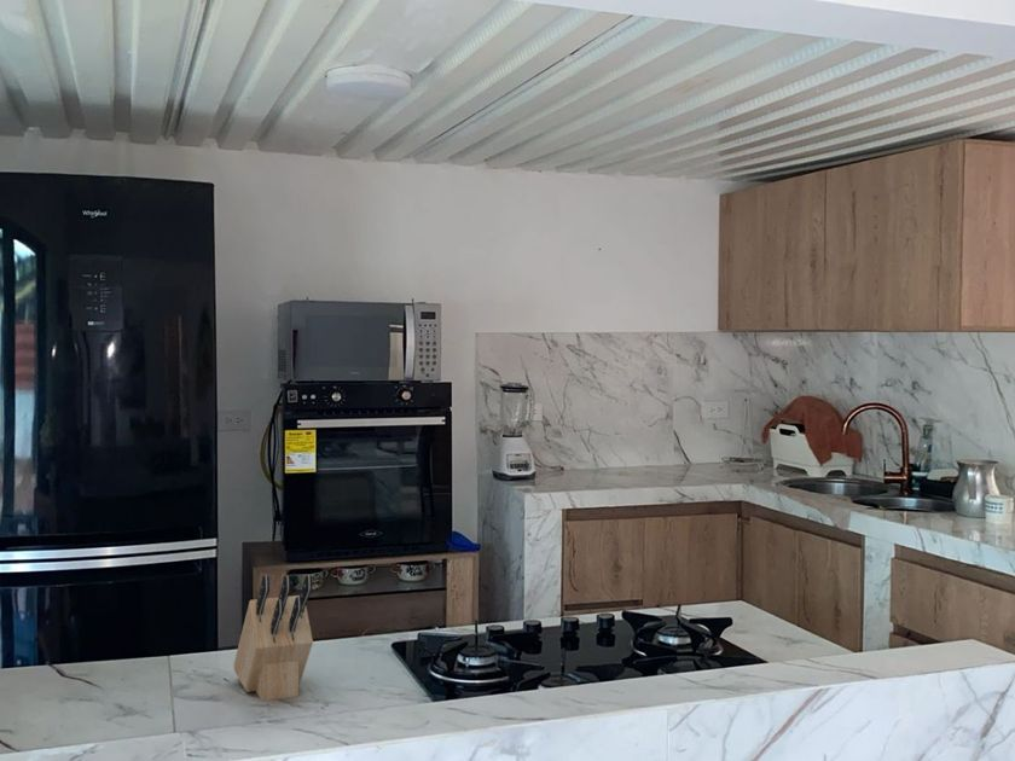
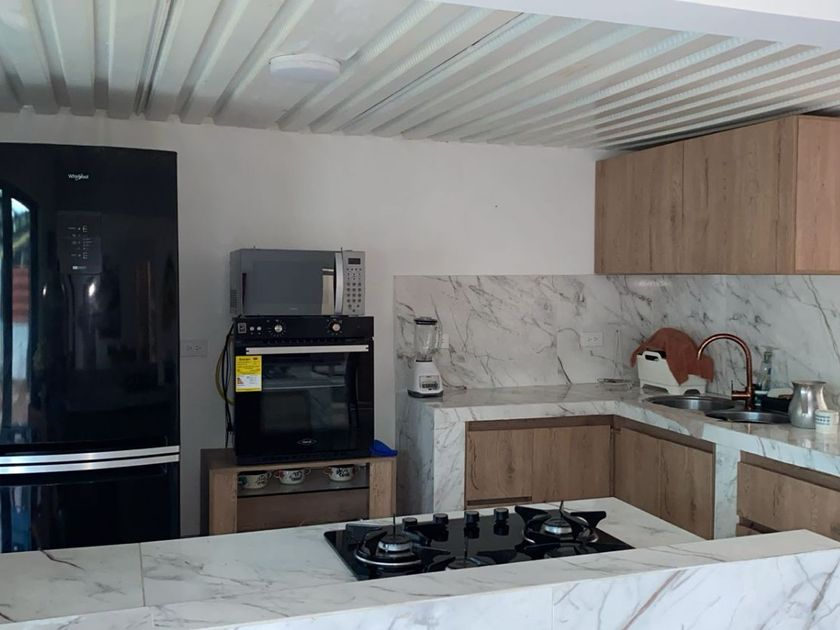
- knife block [232,574,314,702]
